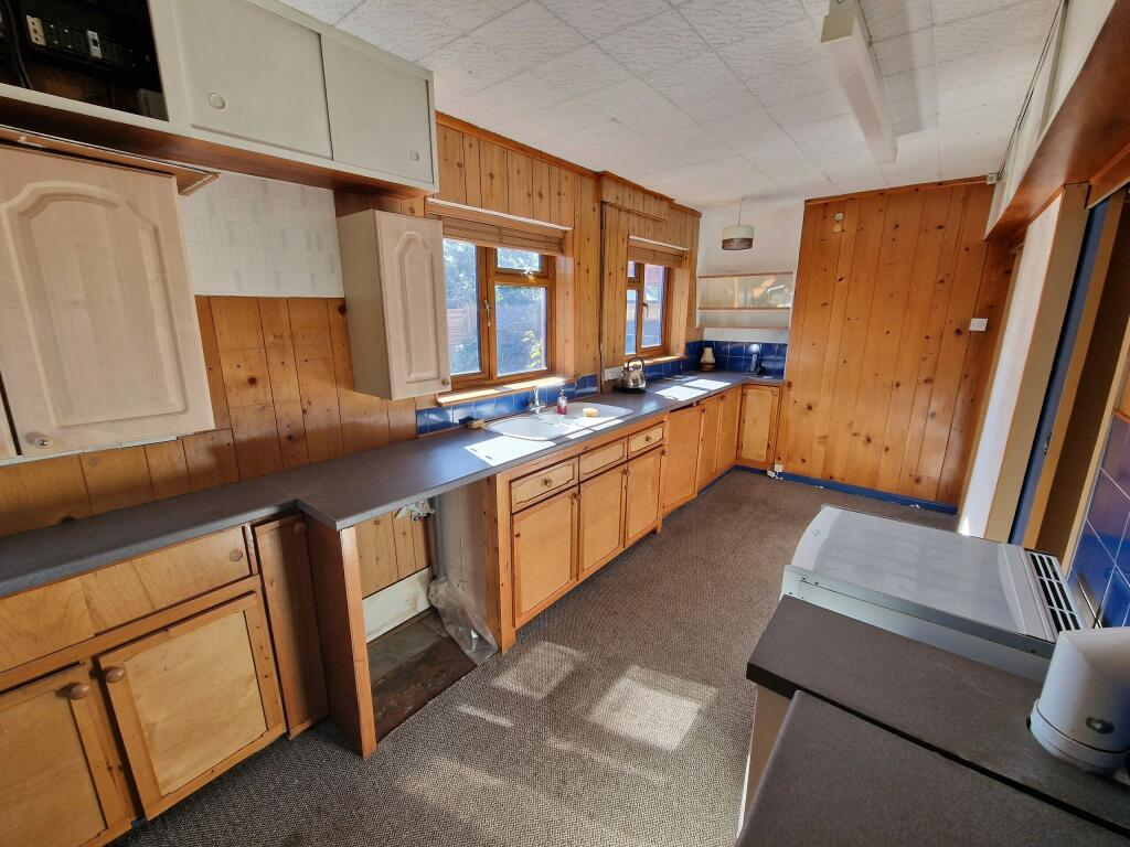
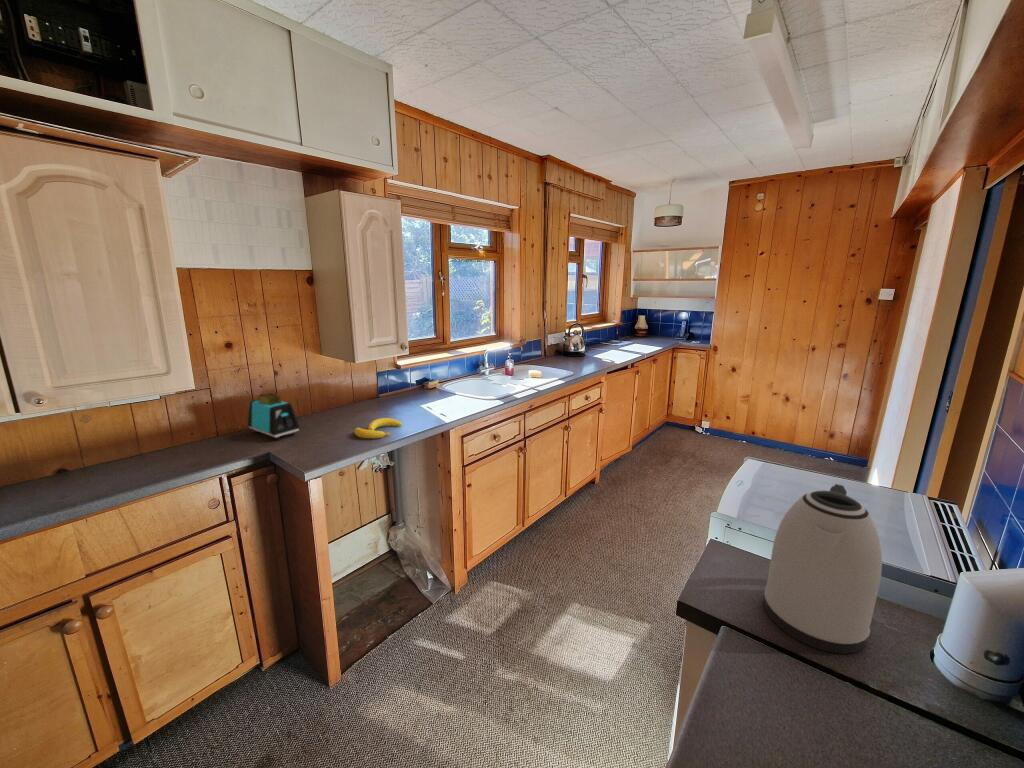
+ kettle [763,483,883,655]
+ banana [353,417,403,439]
+ toaster [247,392,300,441]
